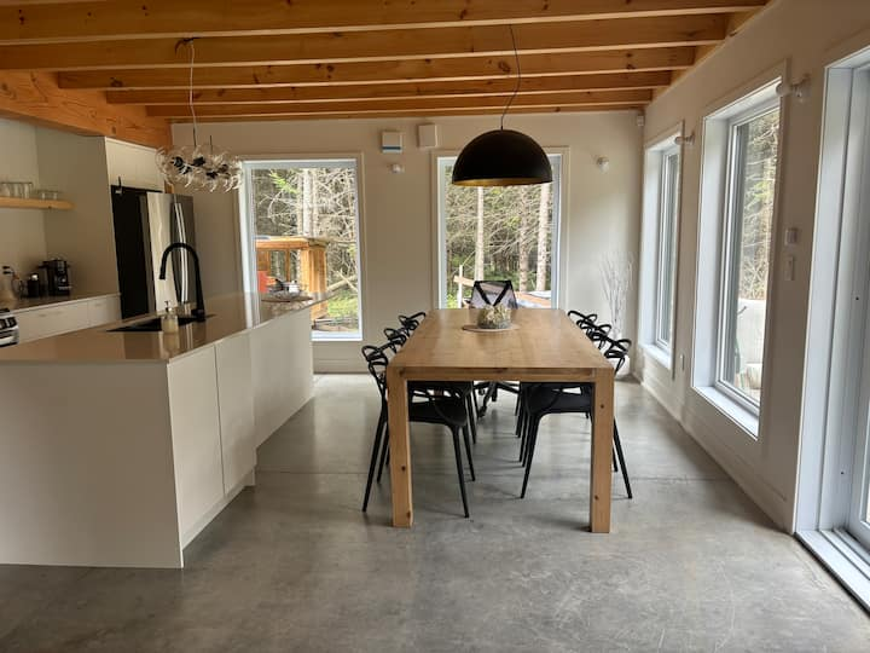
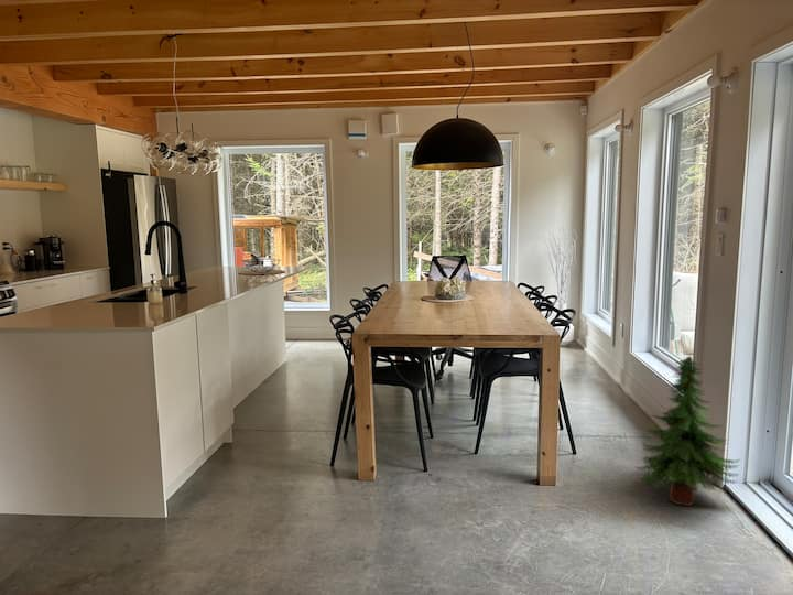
+ tree [633,355,741,507]
